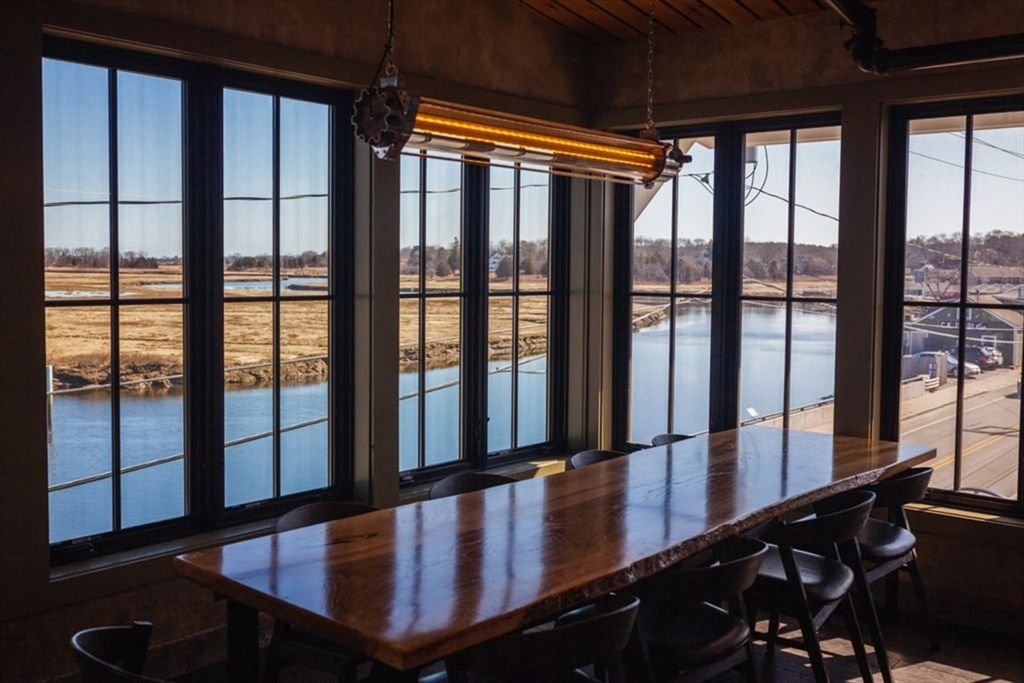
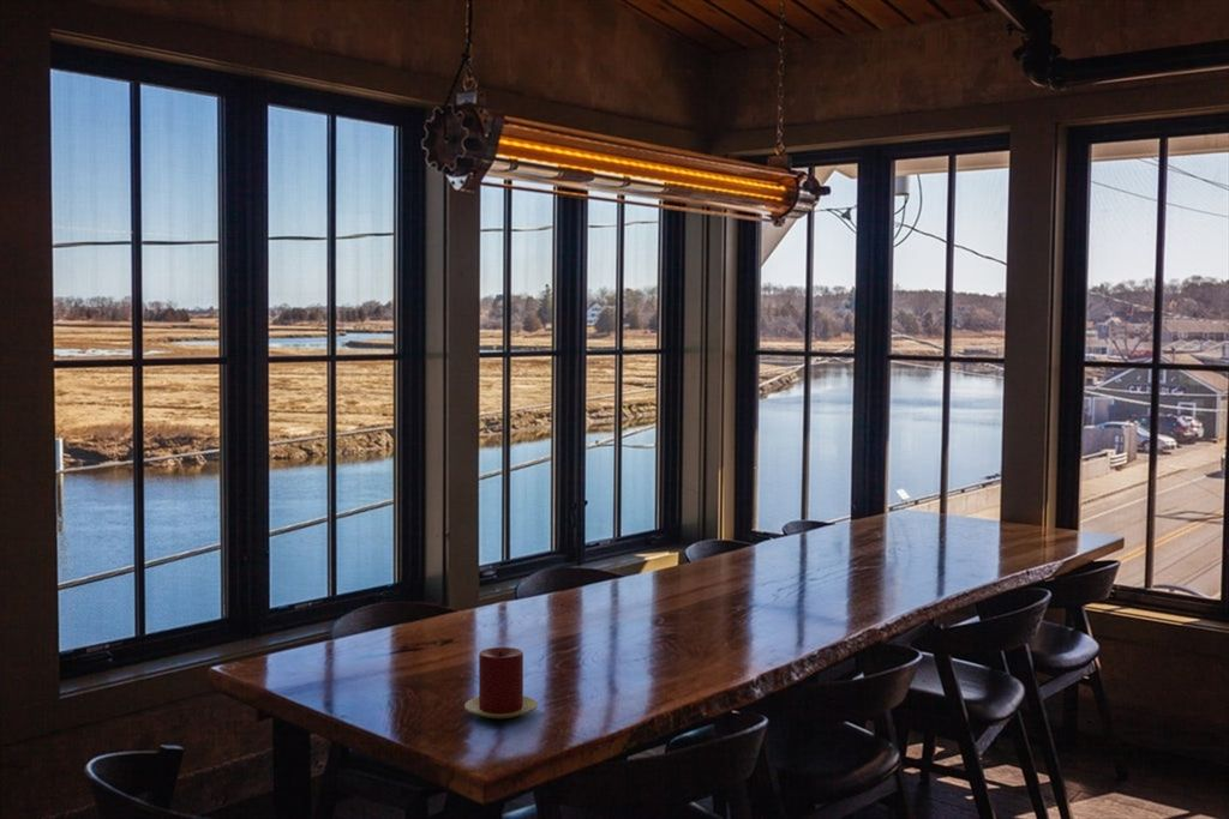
+ candle [463,646,539,719]
